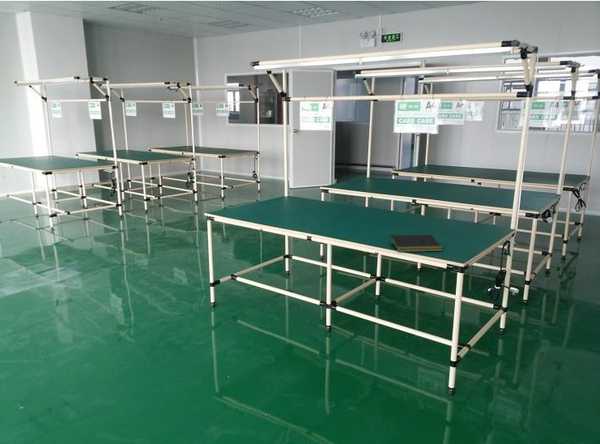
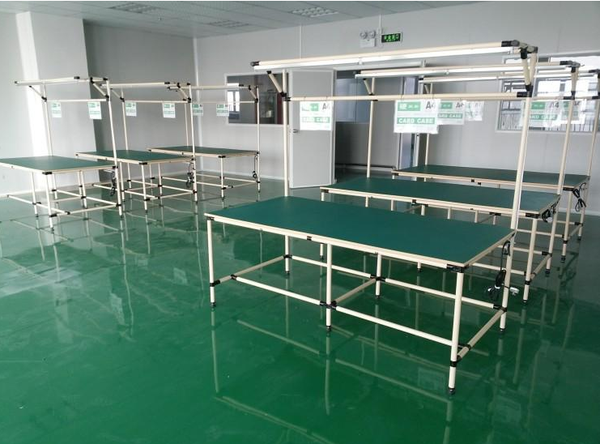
- notepad [388,234,444,253]
